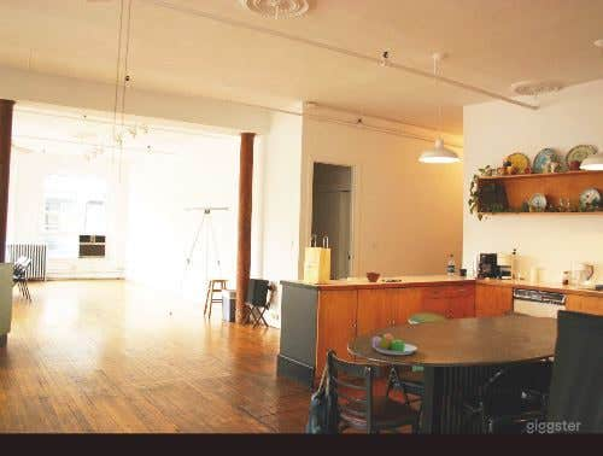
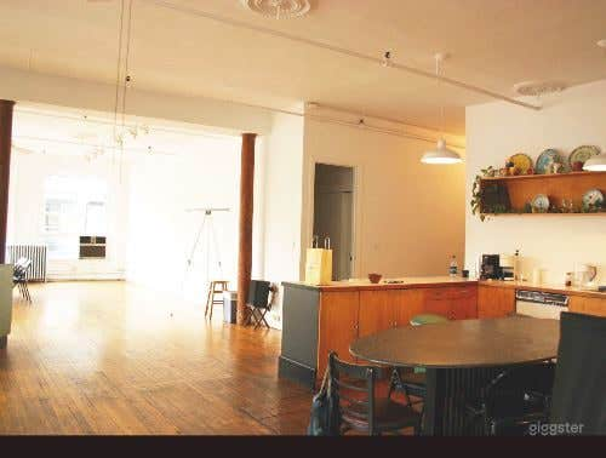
- fruit bowl [371,332,417,356]
